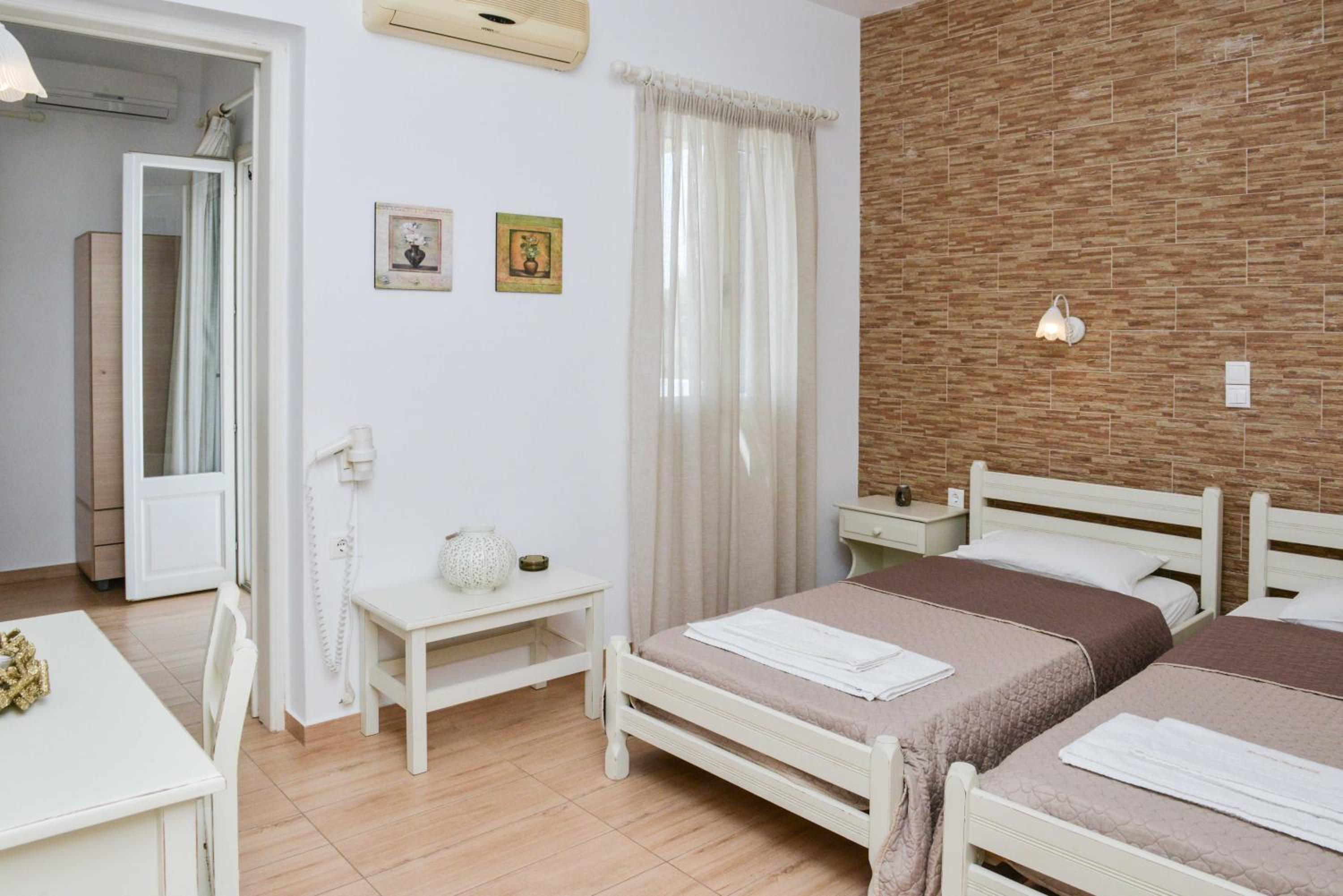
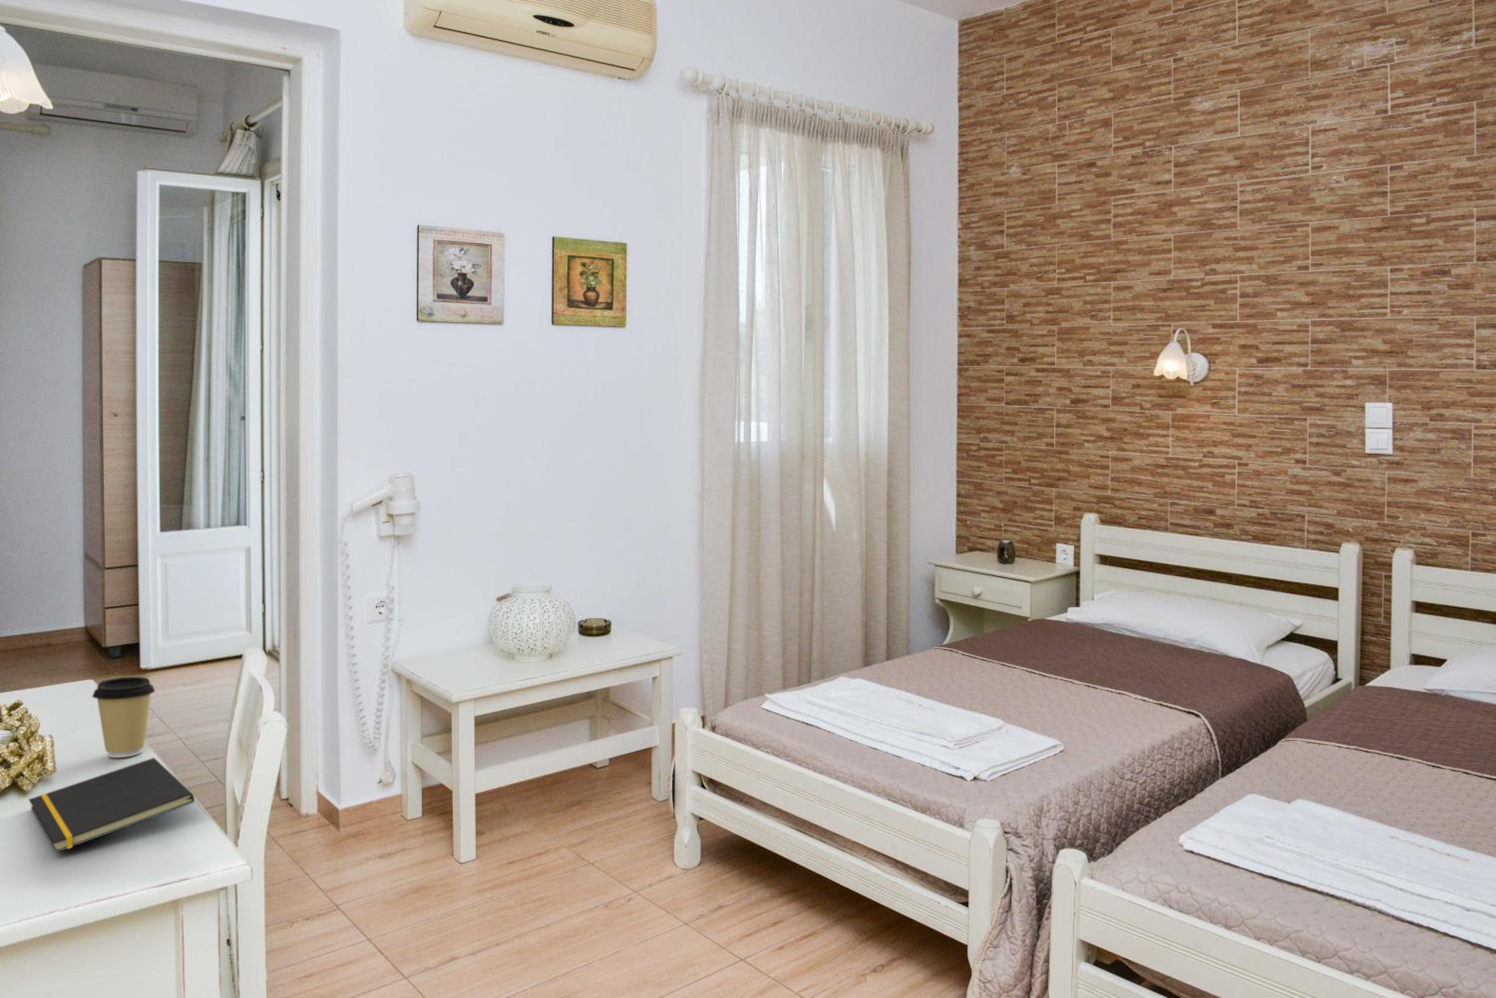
+ coffee cup [91,676,156,759]
+ notepad [29,757,195,853]
